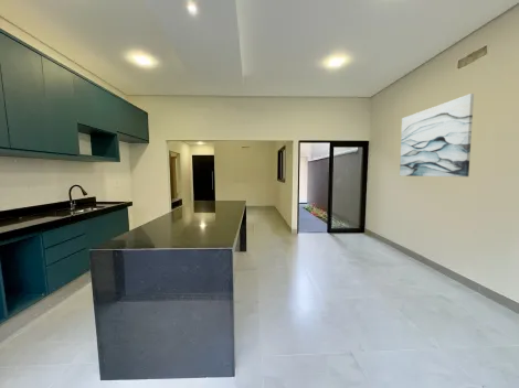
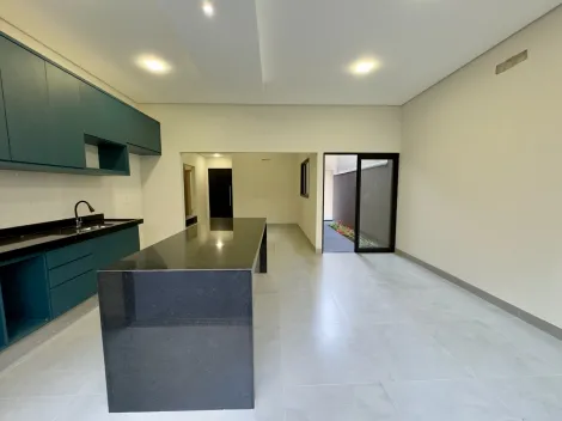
- wall art [399,93,475,177]
